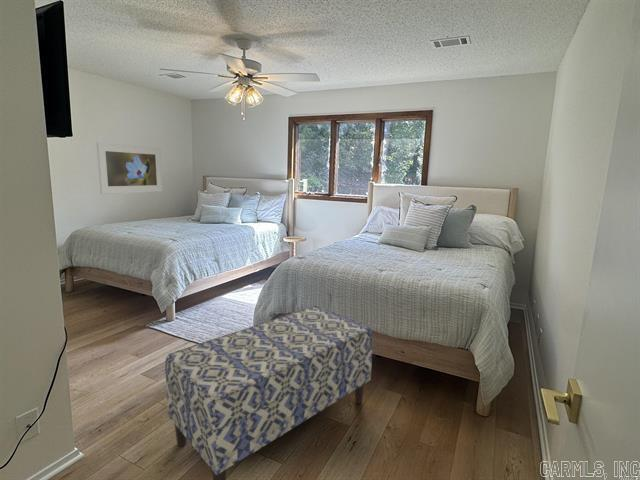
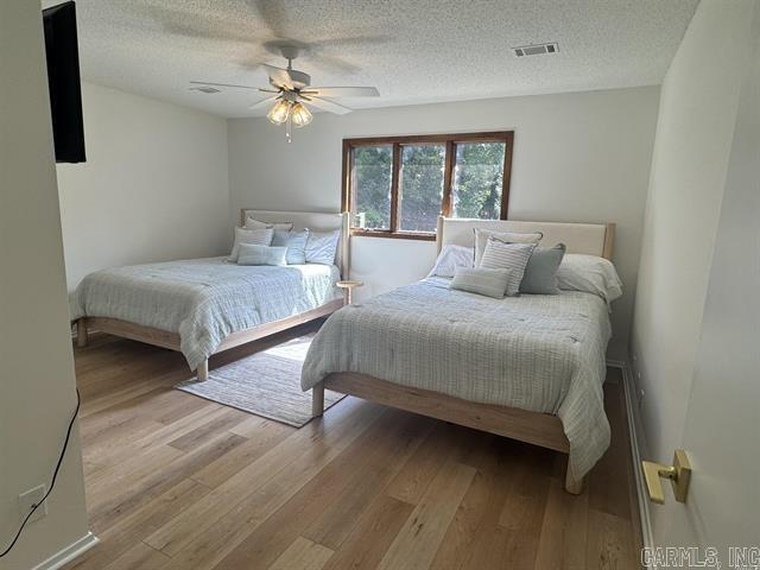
- bench [164,305,374,480]
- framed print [96,142,164,195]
